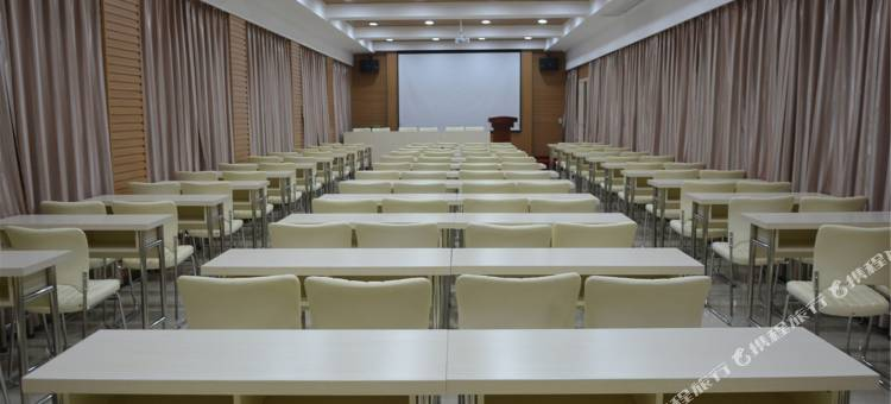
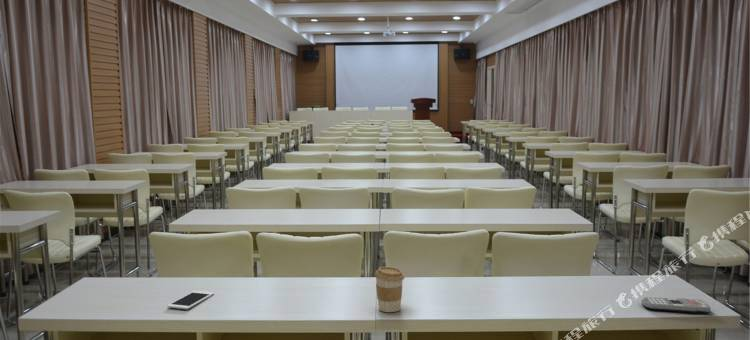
+ remote control [640,296,712,314]
+ coffee cup [374,266,405,313]
+ cell phone [166,290,215,310]
